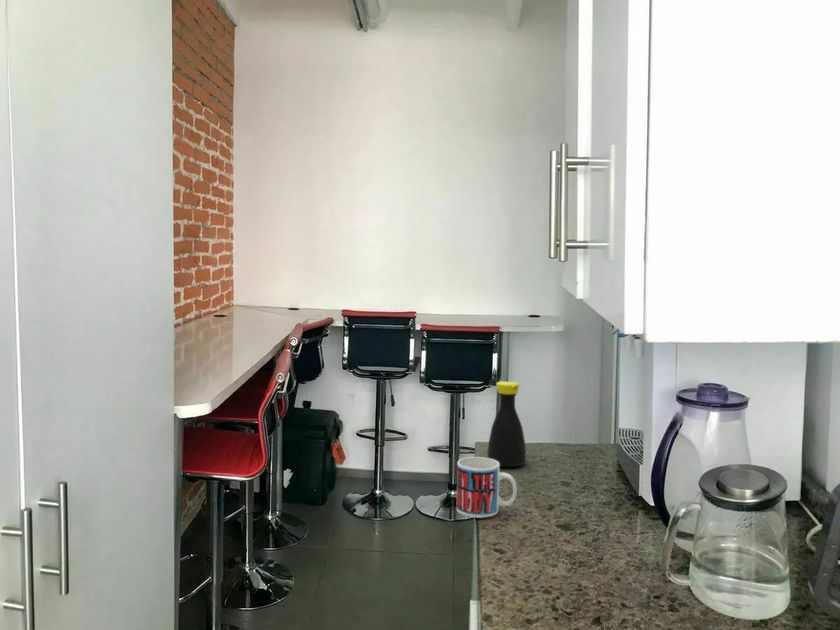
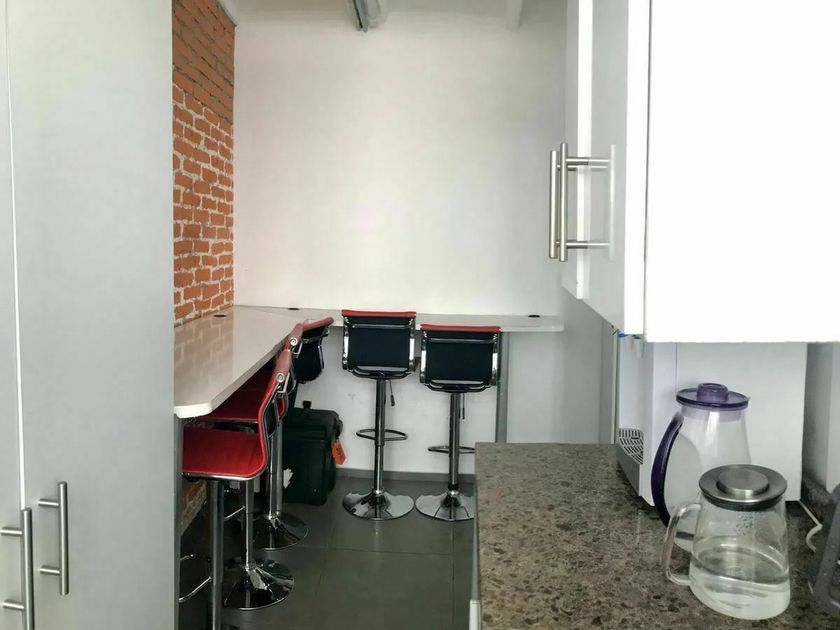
- bottle [486,380,527,468]
- mug [456,456,518,519]
